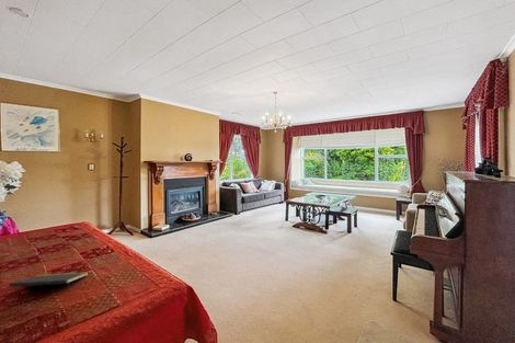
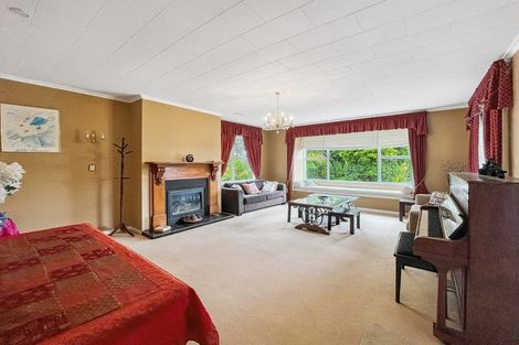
- notepad [8,271,90,291]
